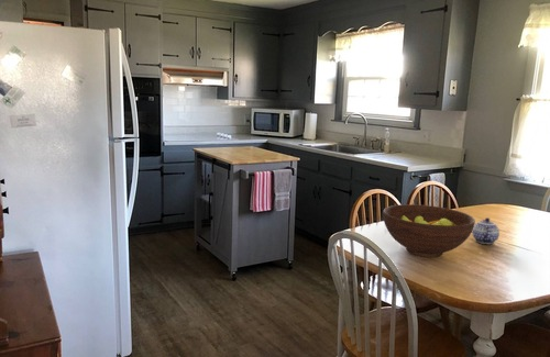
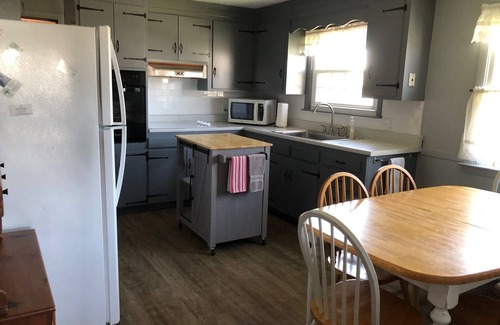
- fruit bowl [382,203,476,258]
- teapot [471,216,501,245]
